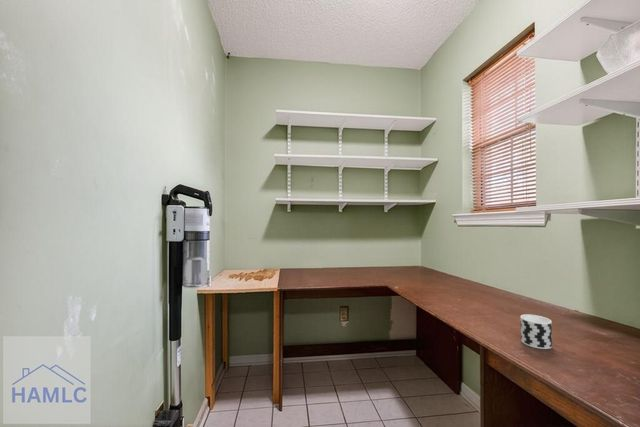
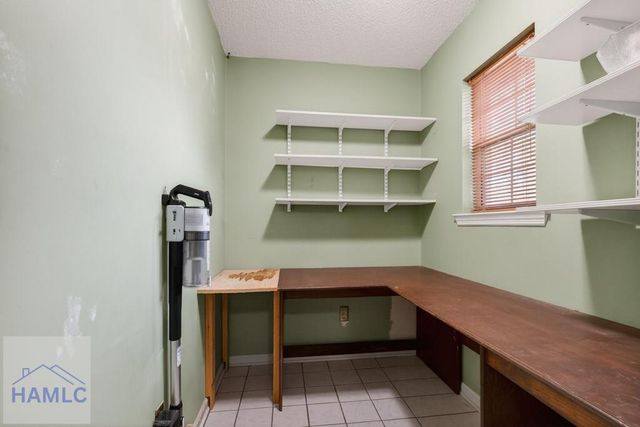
- cup [519,313,553,350]
